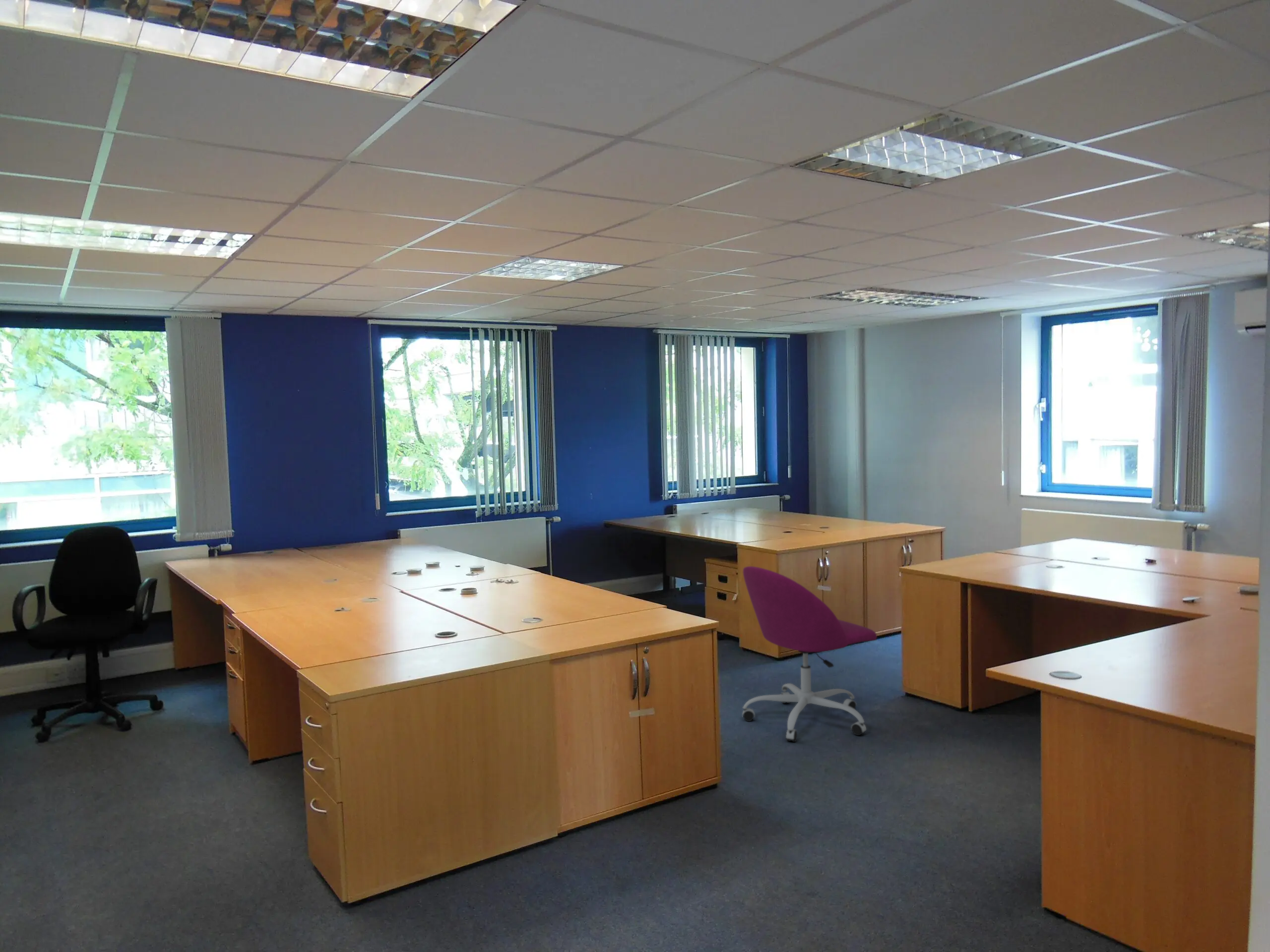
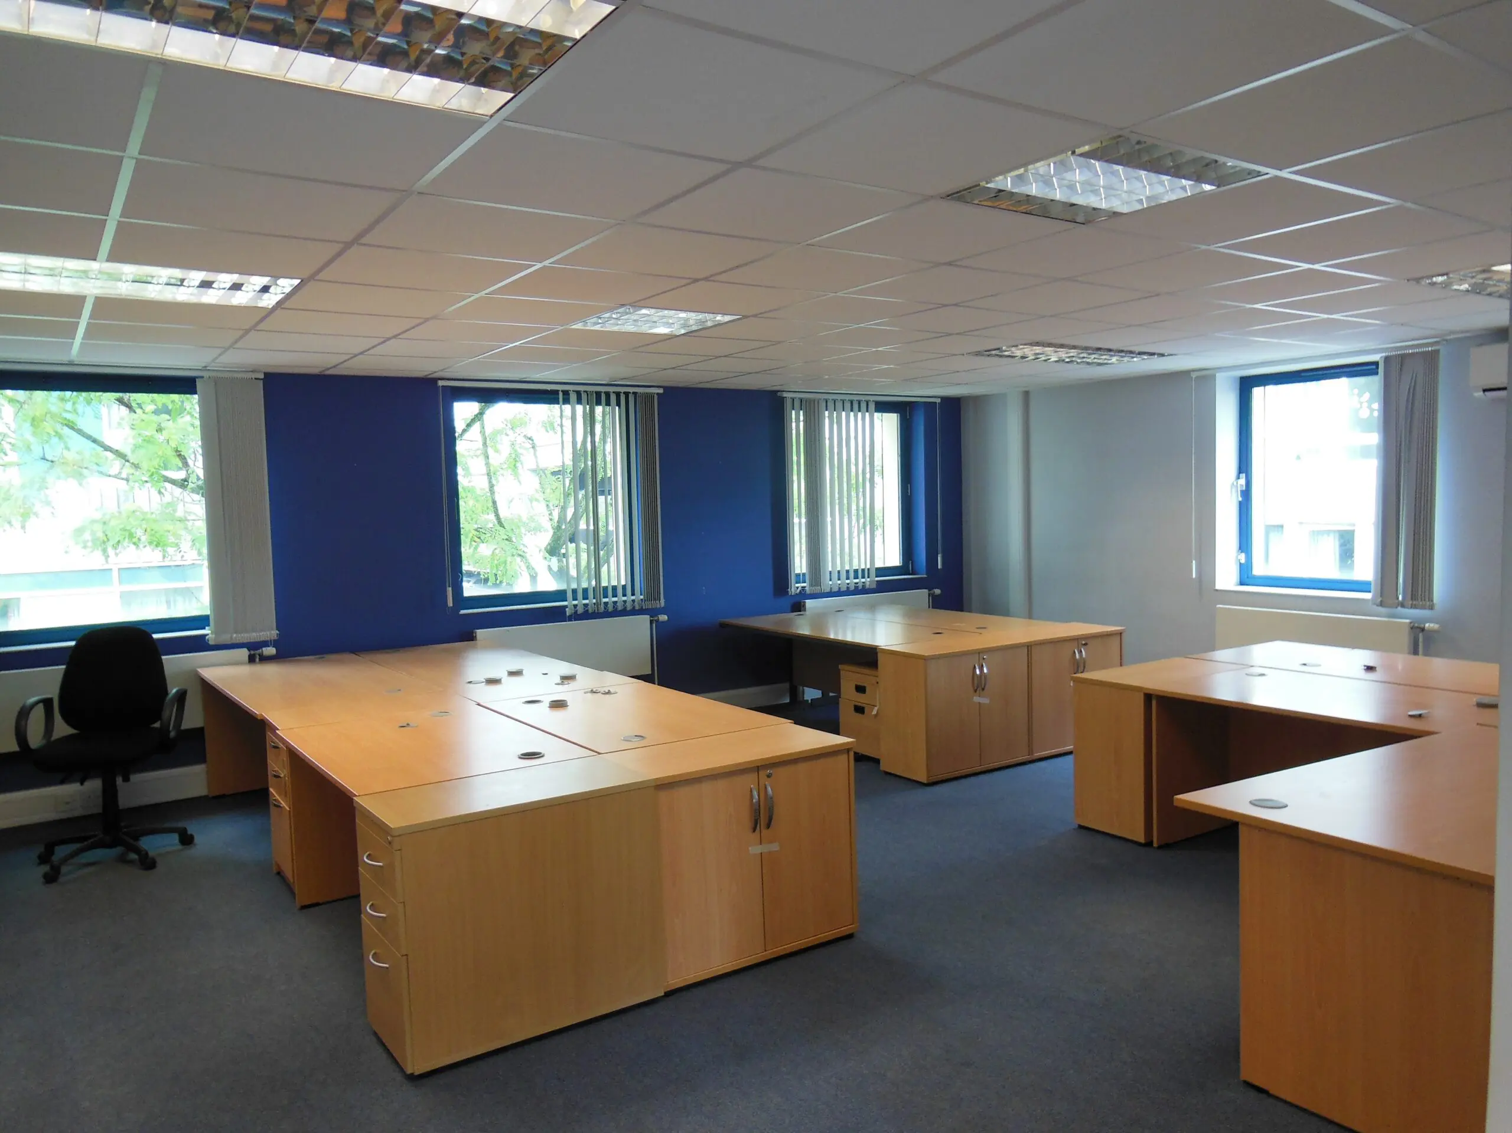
- office chair [742,566,877,742]
